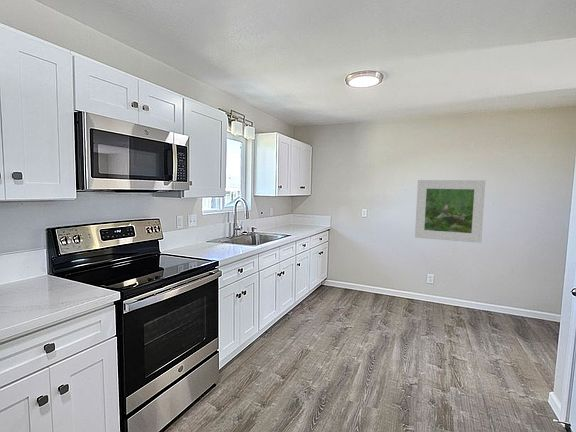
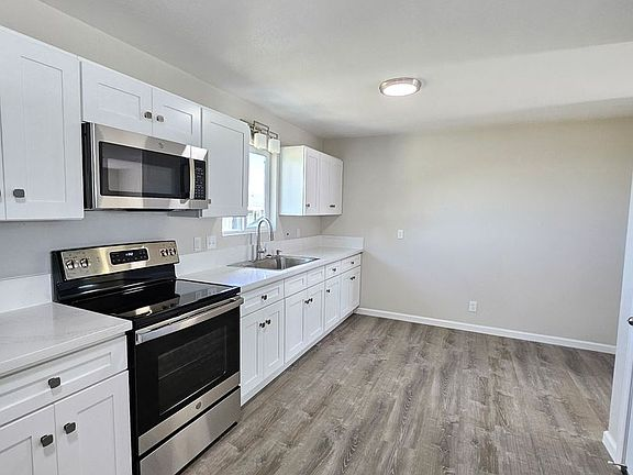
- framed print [414,179,486,244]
